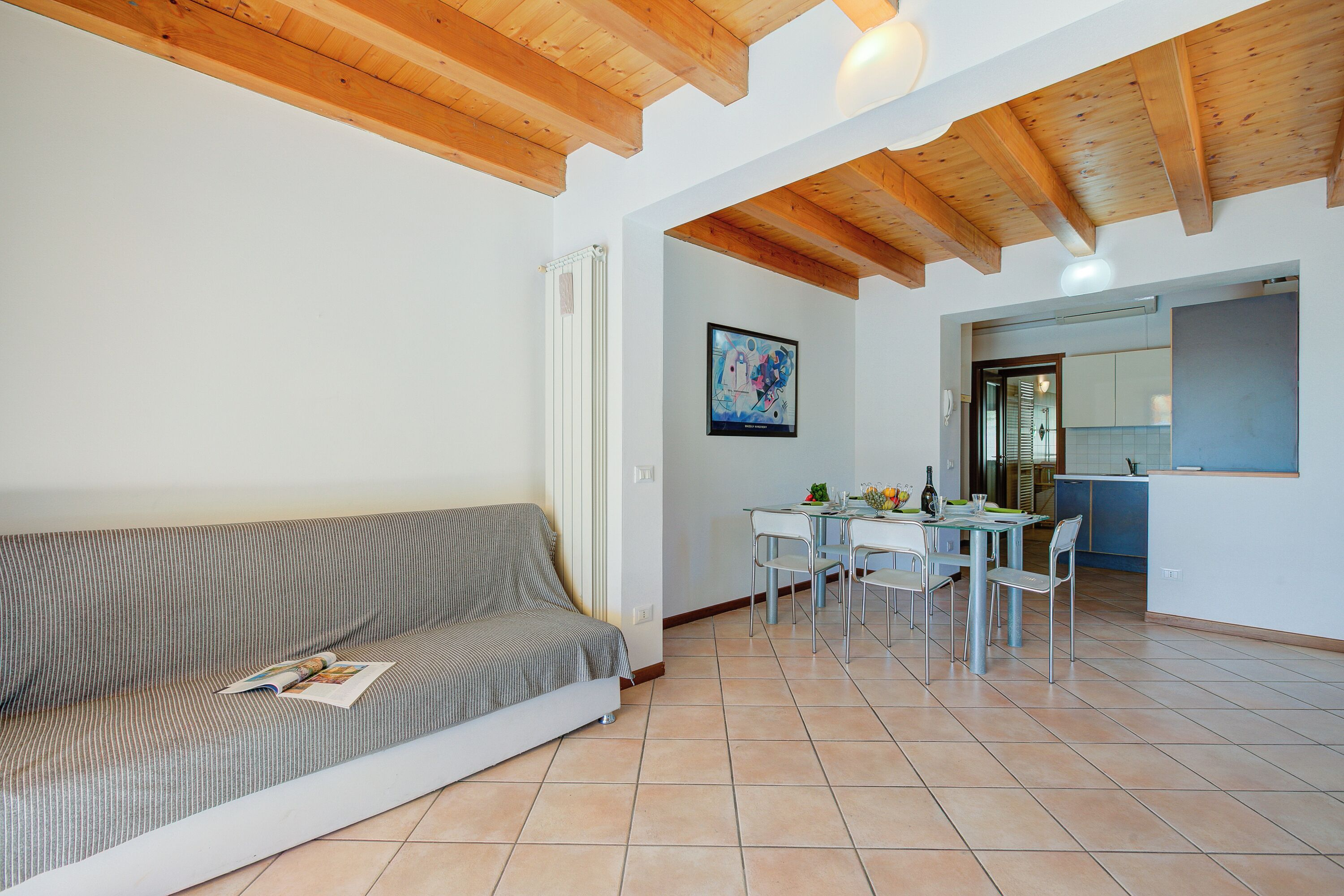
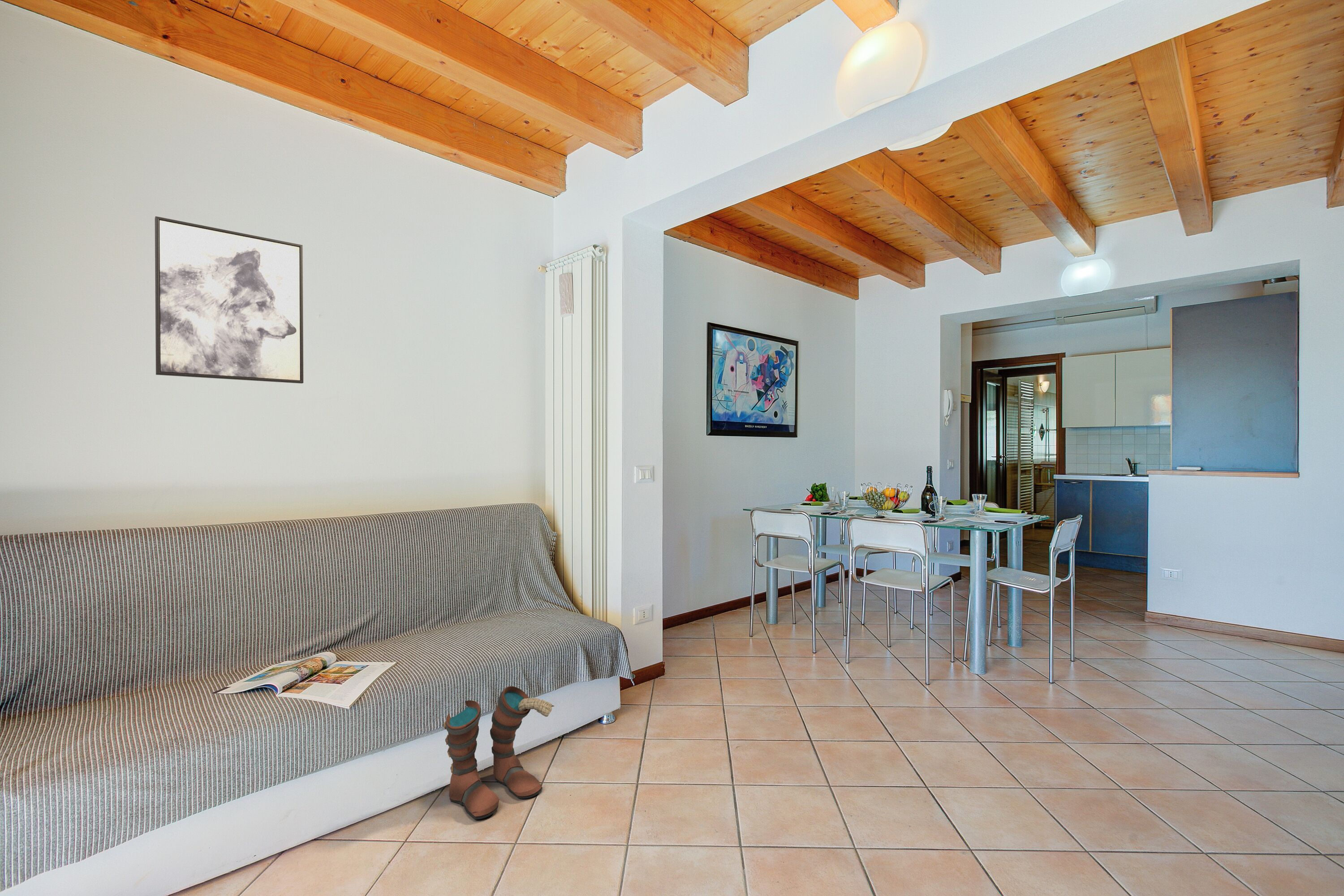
+ wall art [155,216,304,384]
+ boots [443,686,555,820]
